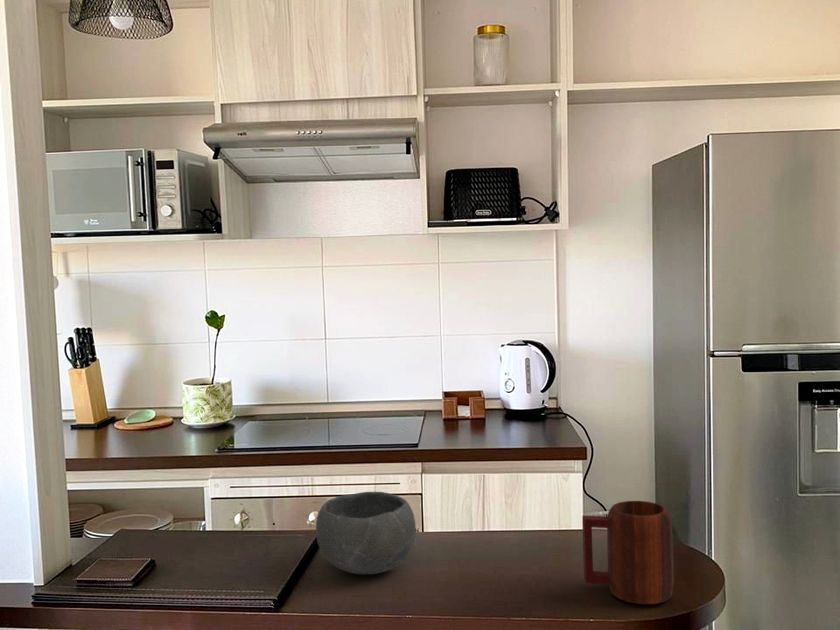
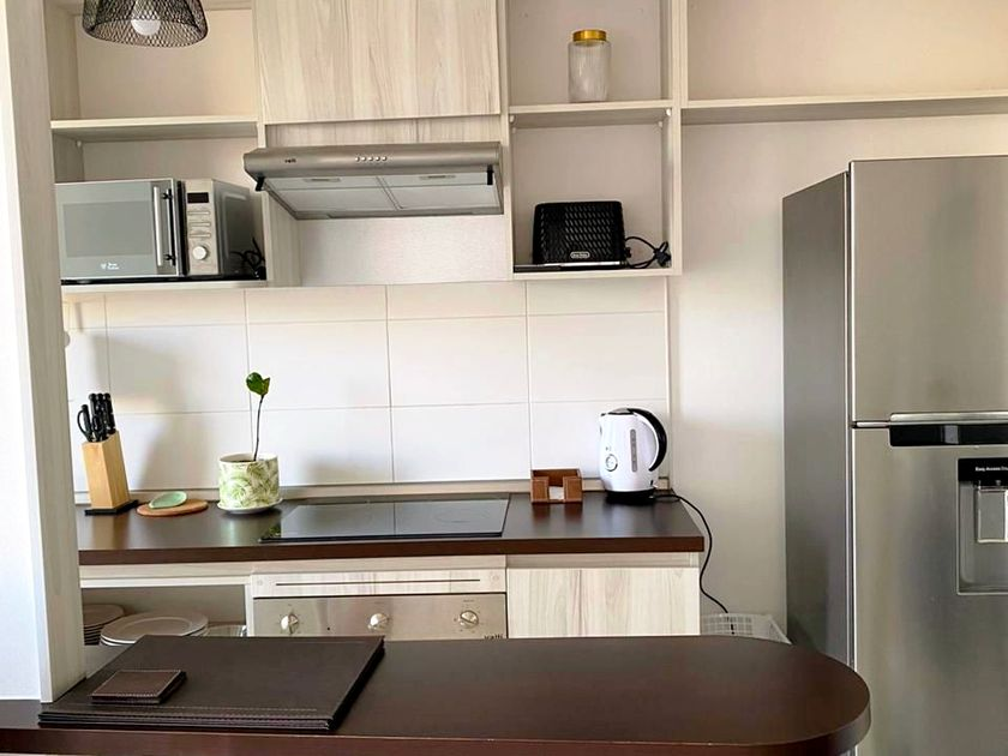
- bowl [315,491,417,575]
- mug [581,500,675,605]
